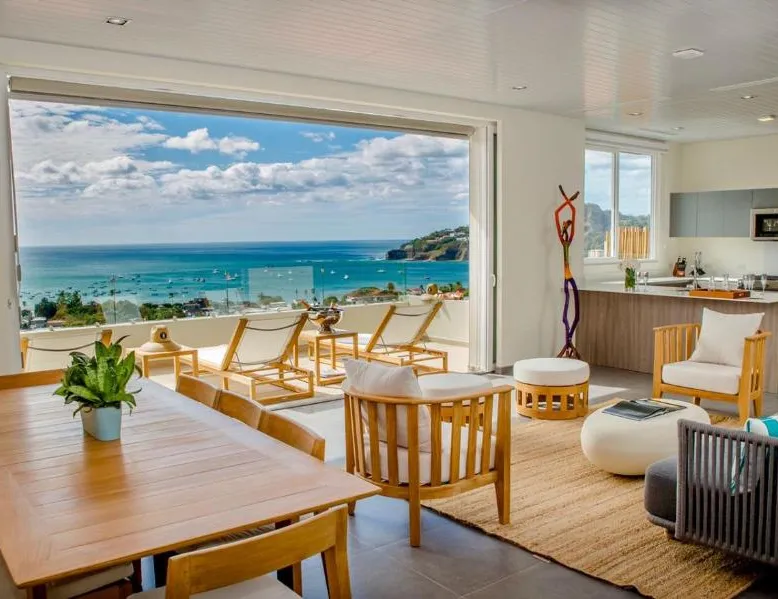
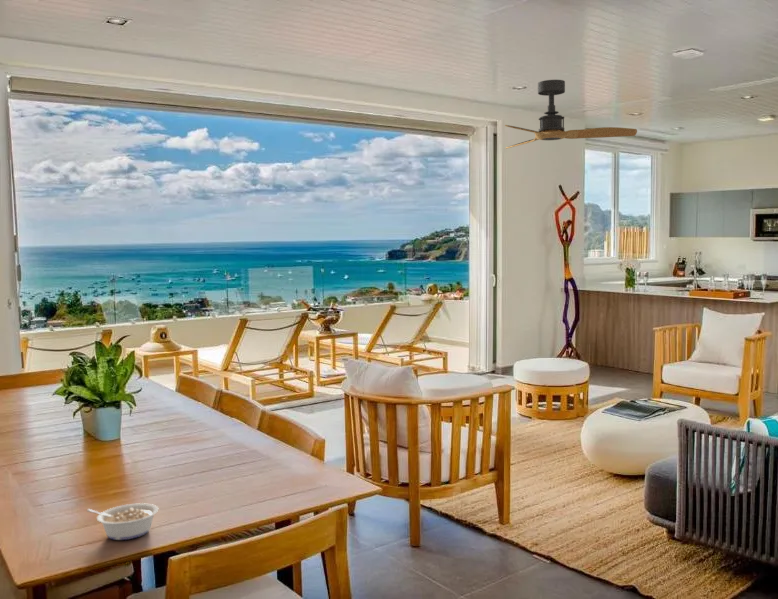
+ ceiling fan [504,79,638,150]
+ legume [86,502,160,541]
